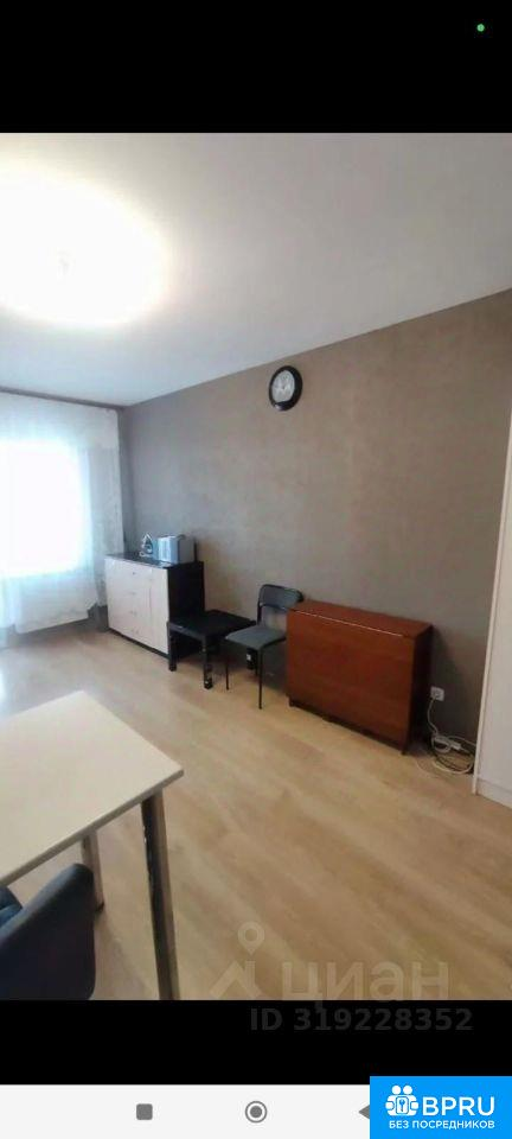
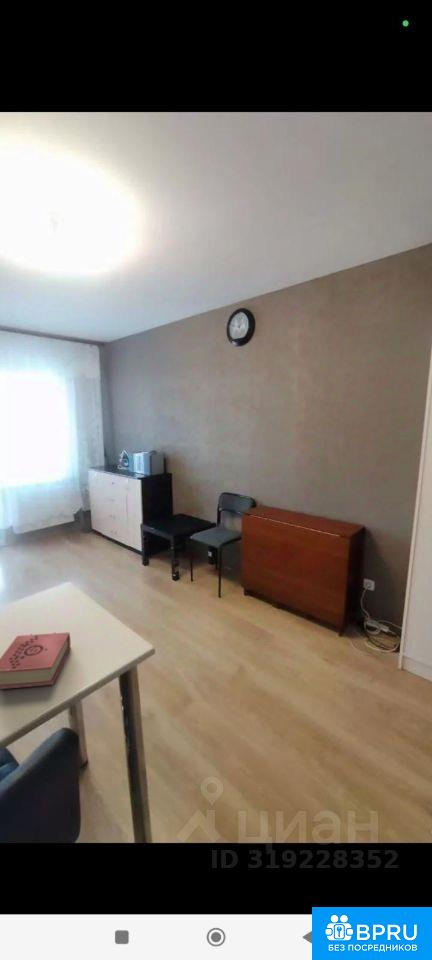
+ book [0,631,72,690]
